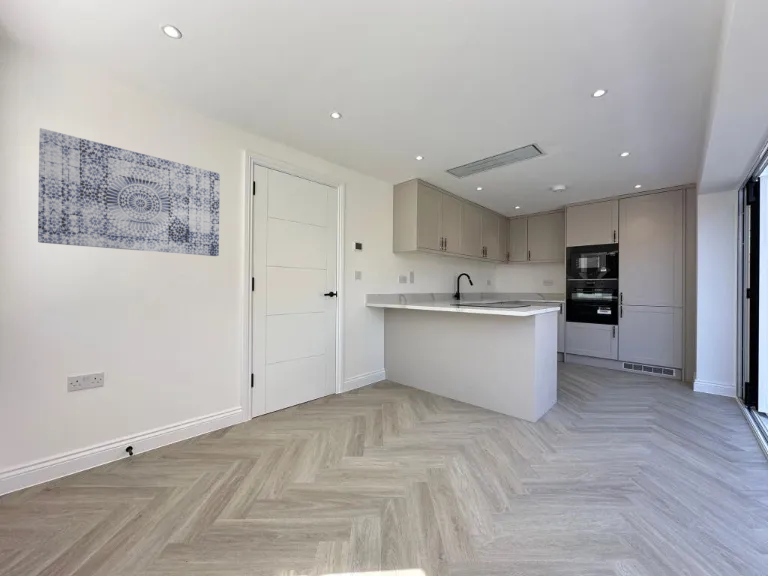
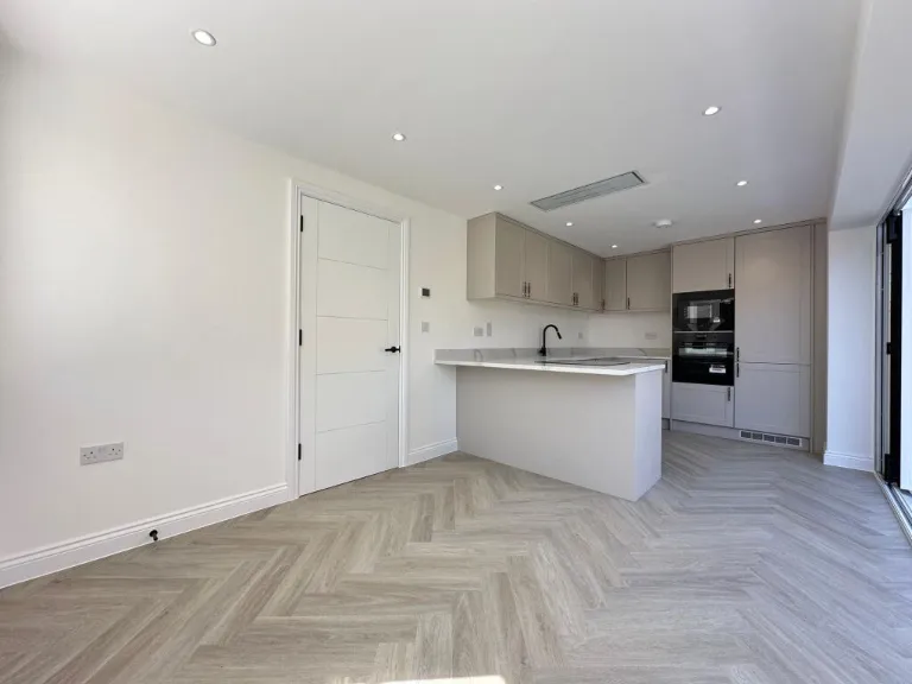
- wall art [37,127,221,257]
